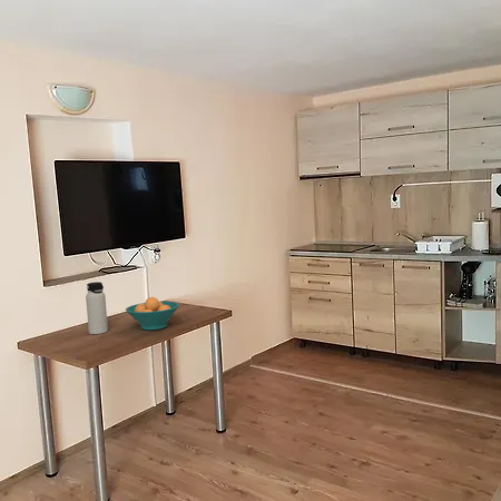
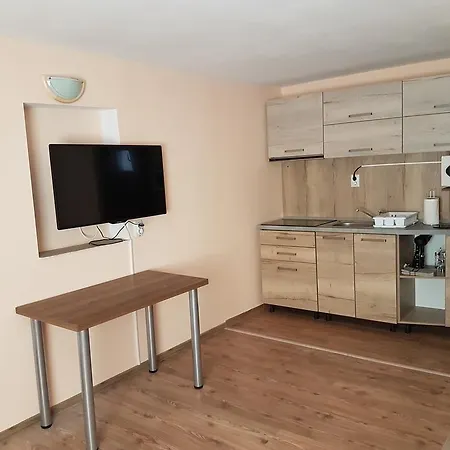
- fruit bowl [125,296,180,331]
- water bottle [85,281,109,335]
